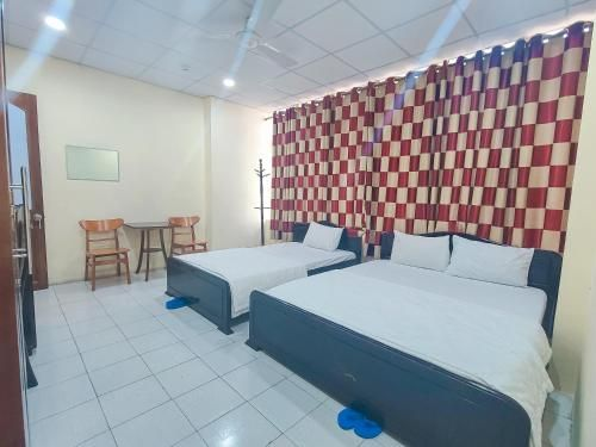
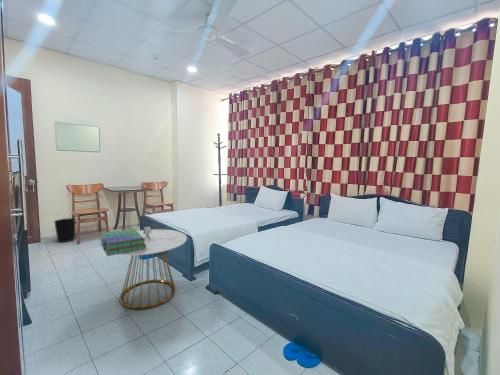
+ wastebasket [53,217,77,243]
+ side table [117,226,188,310]
+ stack of books [99,228,146,257]
